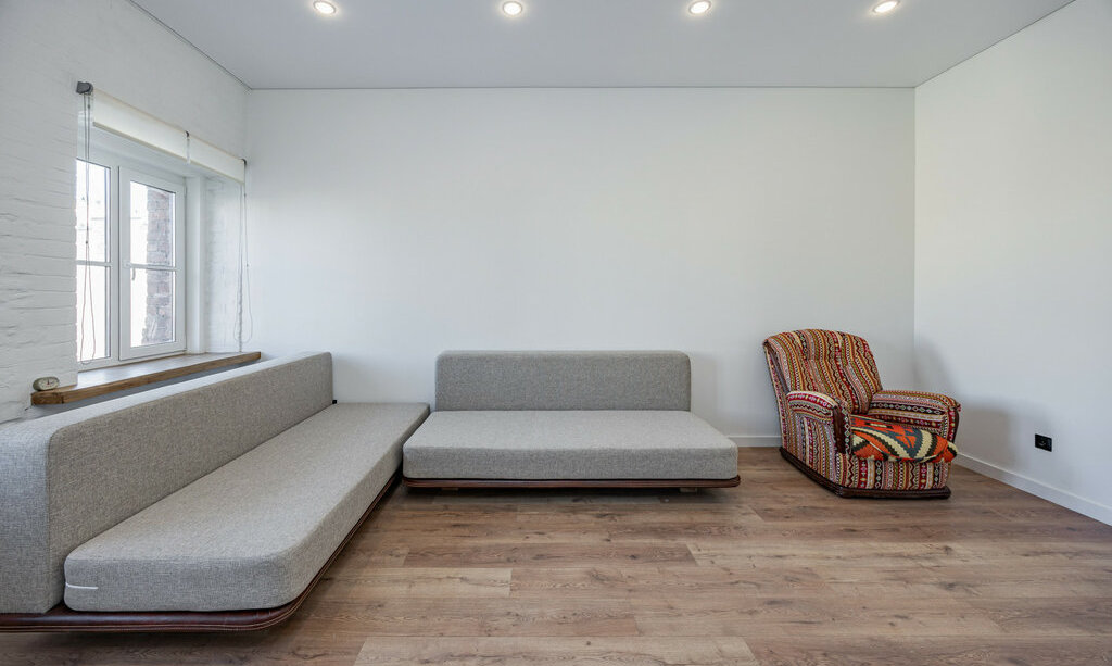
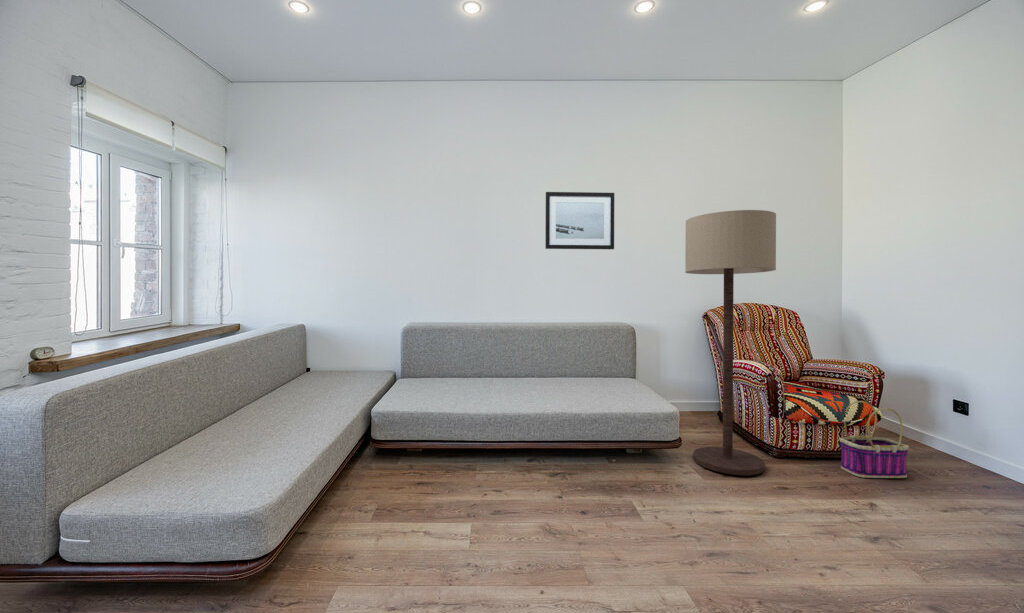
+ basket [839,400,910,479]
+ wall art [544,191,615,250]
+ floor lamp [684,209,777,476]
